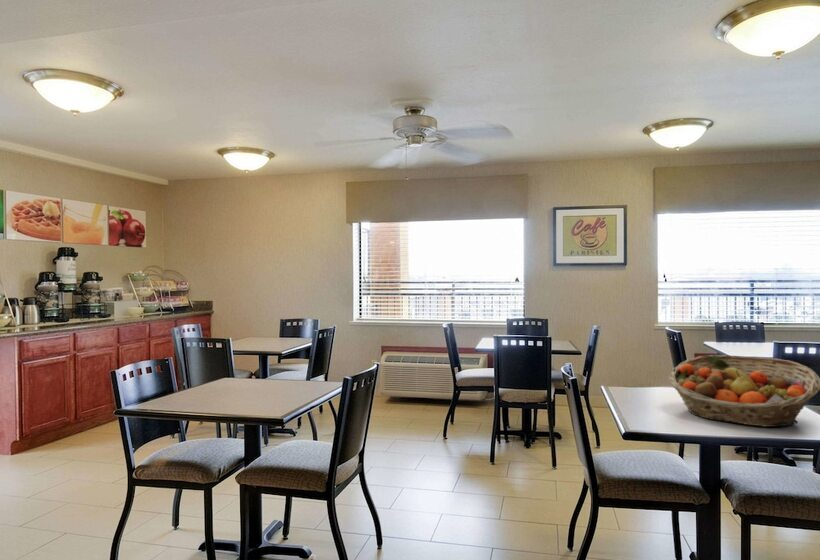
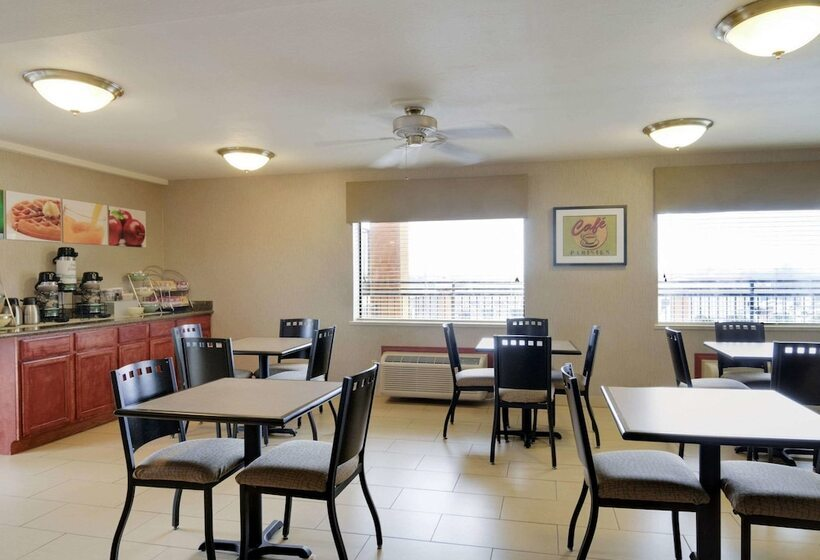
- fruit basket [668,354,820,428]
